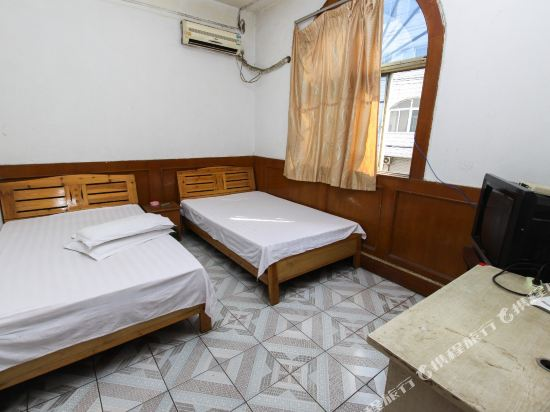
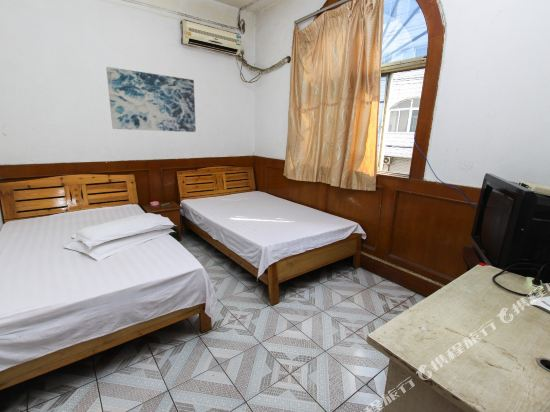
+ wall art [105,66,197,133]
